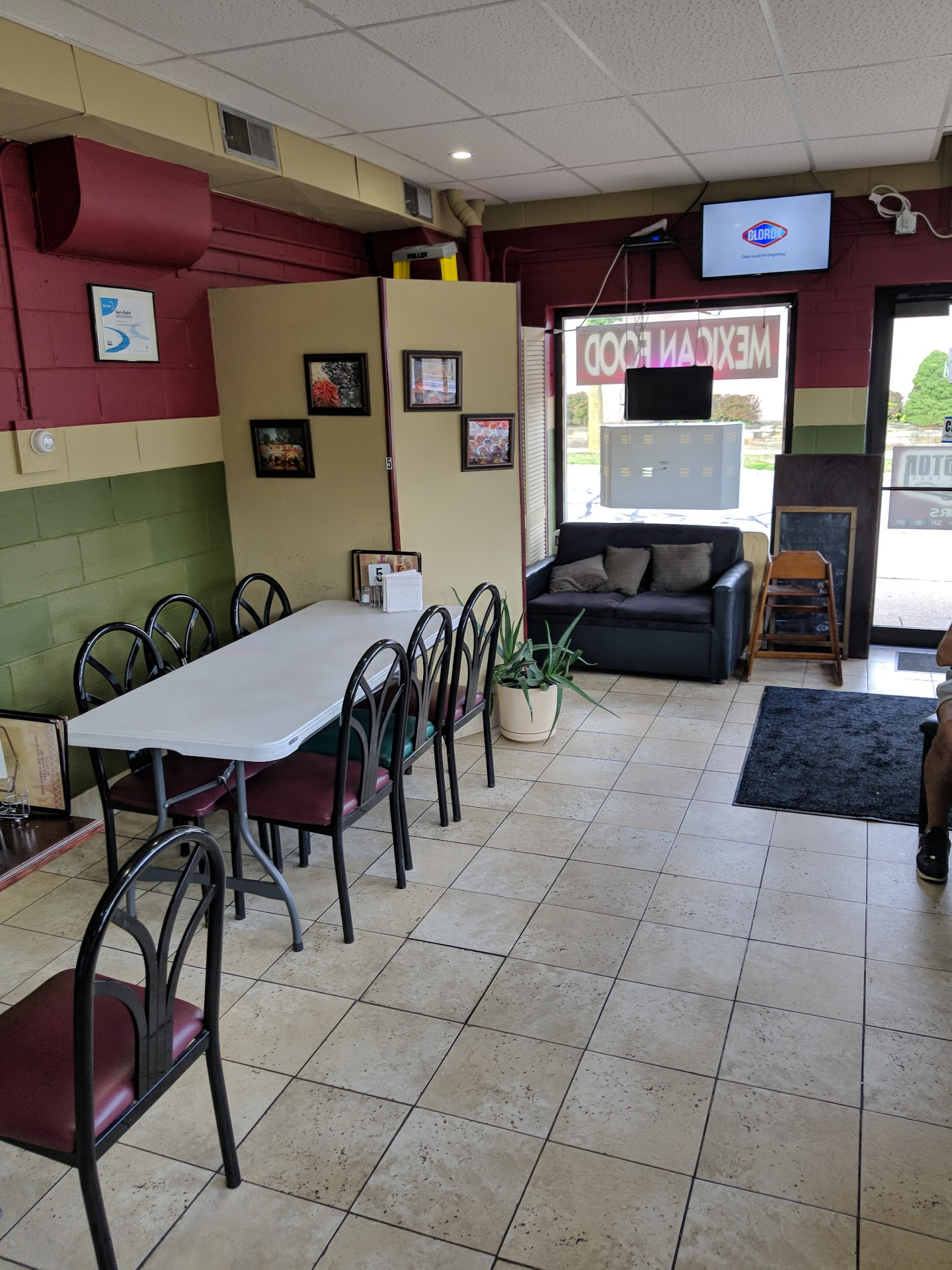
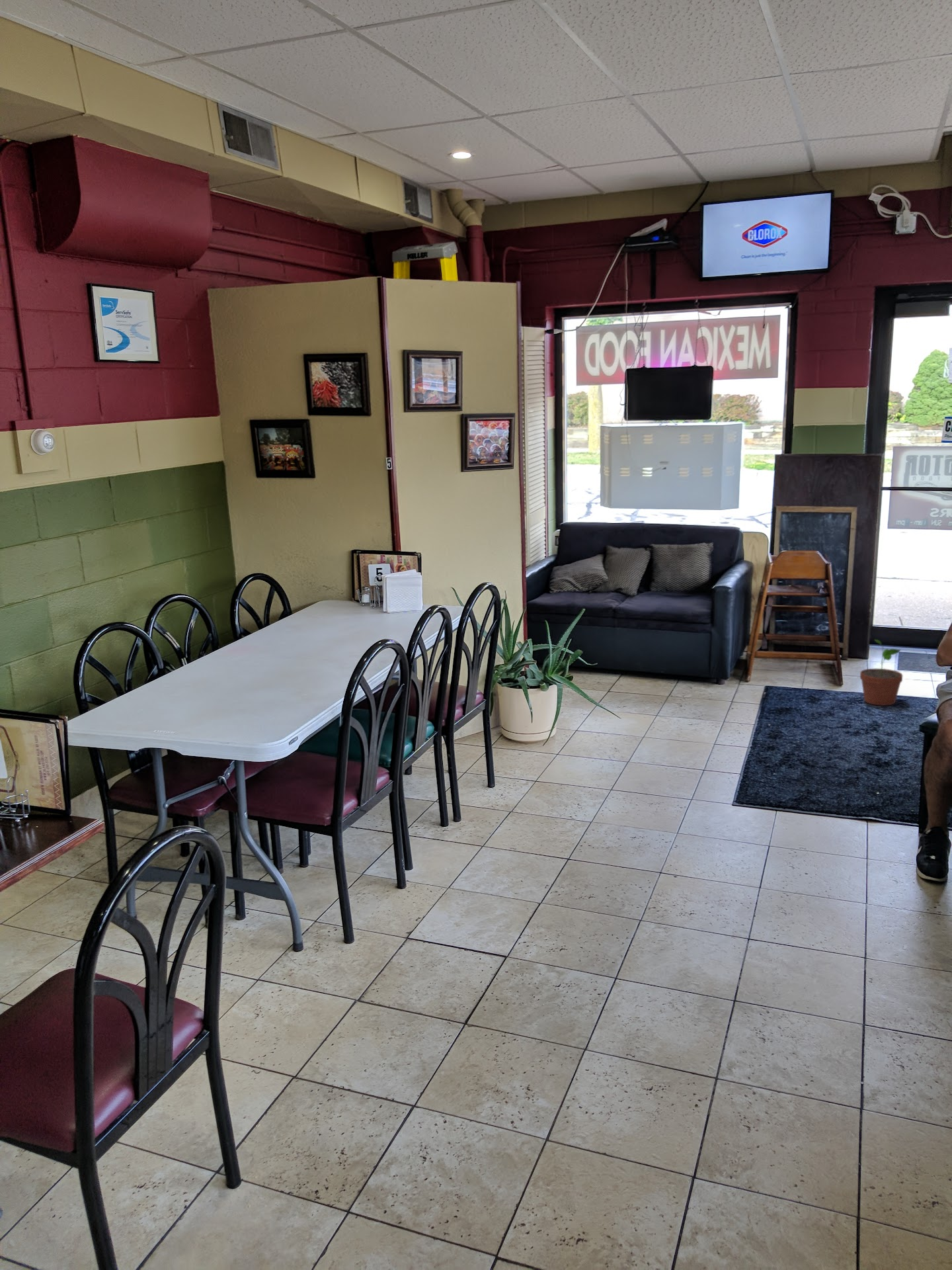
+ potted plant [859,639,903,706]
